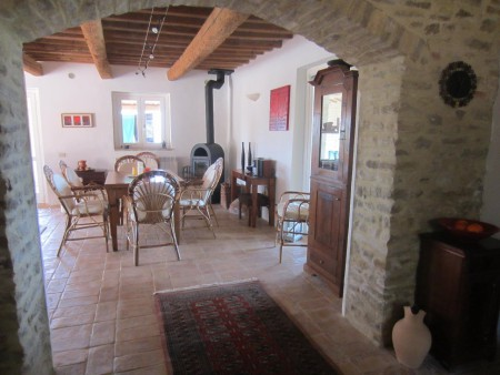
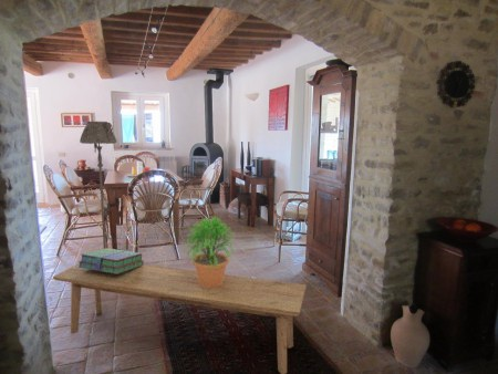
+ bench [52,262,308,374]
+ potted plant [181,216,237,287]
+ stack of books [77,247,145,274]
+ floor lamp [79,121,117,249]
